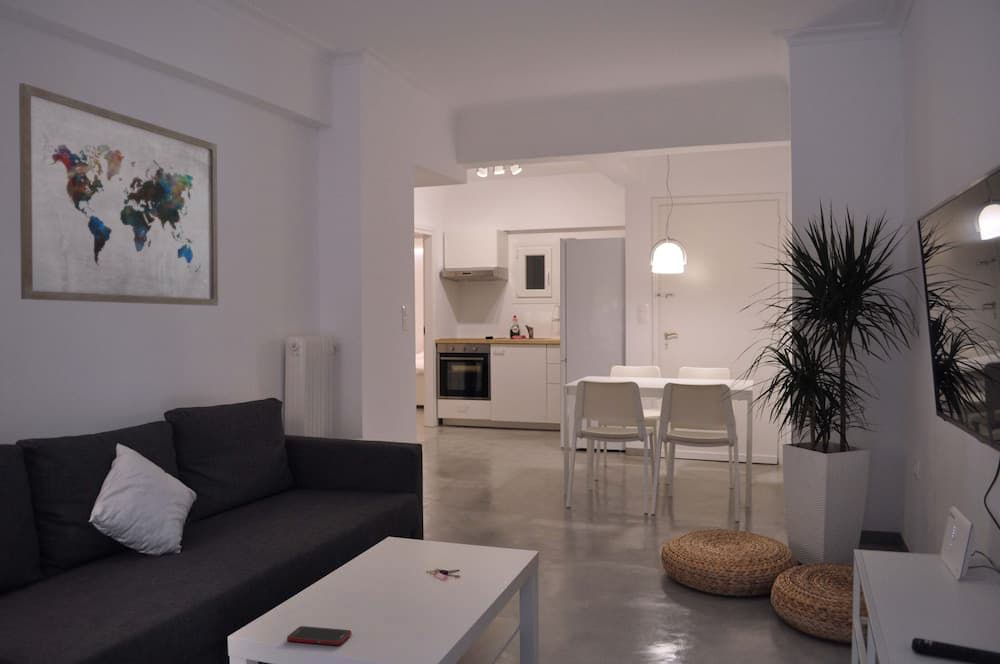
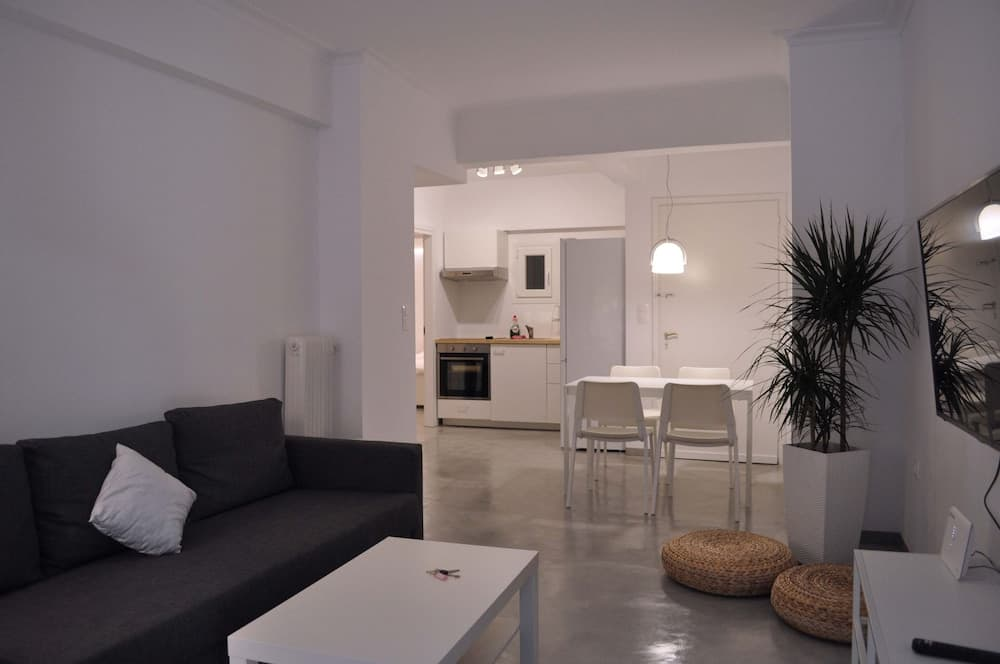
- wall art [18,82,219,307]
- cell phone [286,625,352,646]
